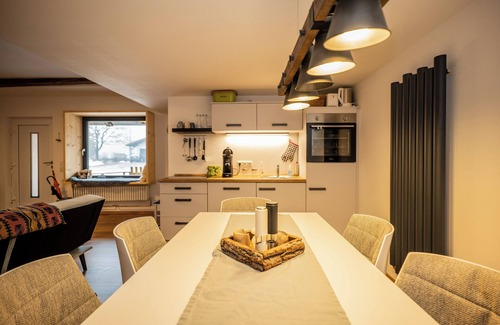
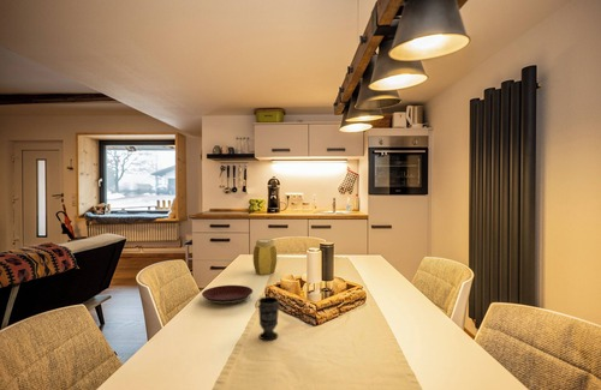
+ plate [201,284,254,306]
+ jar [252,238,278,276]
+ cup [257,295,280,341]
